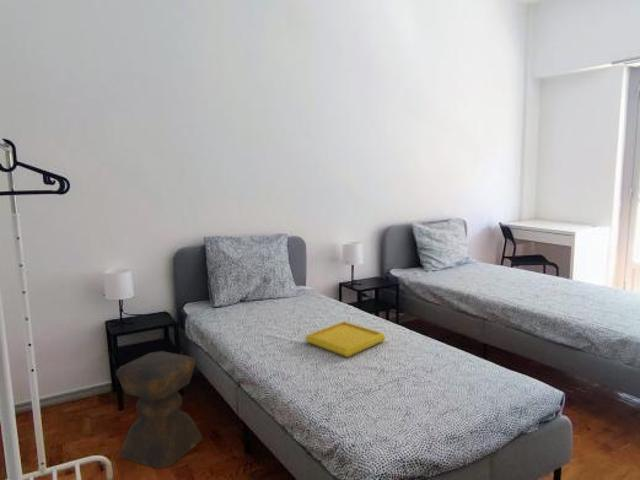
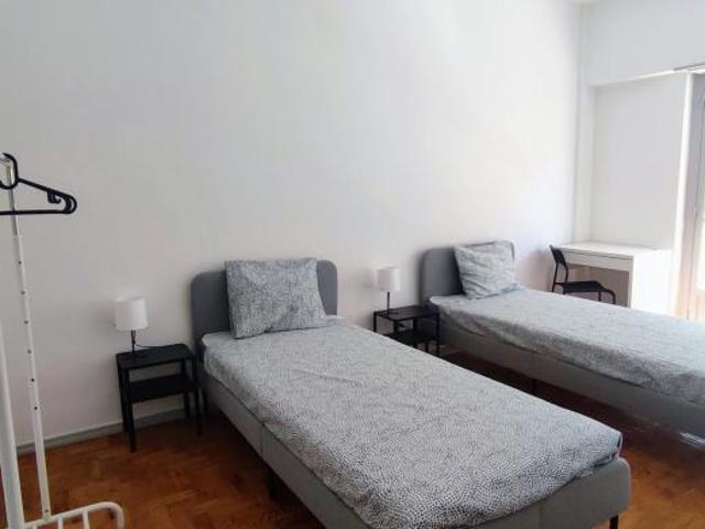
- serving tray [304,320,387,358]
- stool [115,350,204,470]
